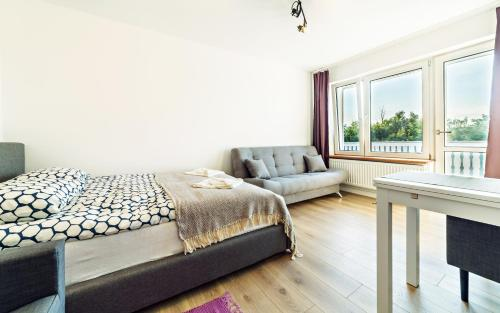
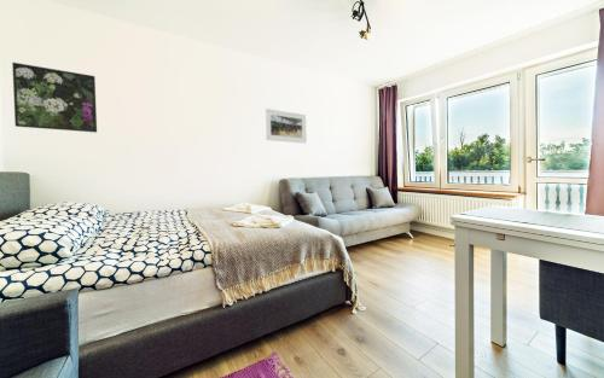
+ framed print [11,62,98,134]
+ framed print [263,107,308,145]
